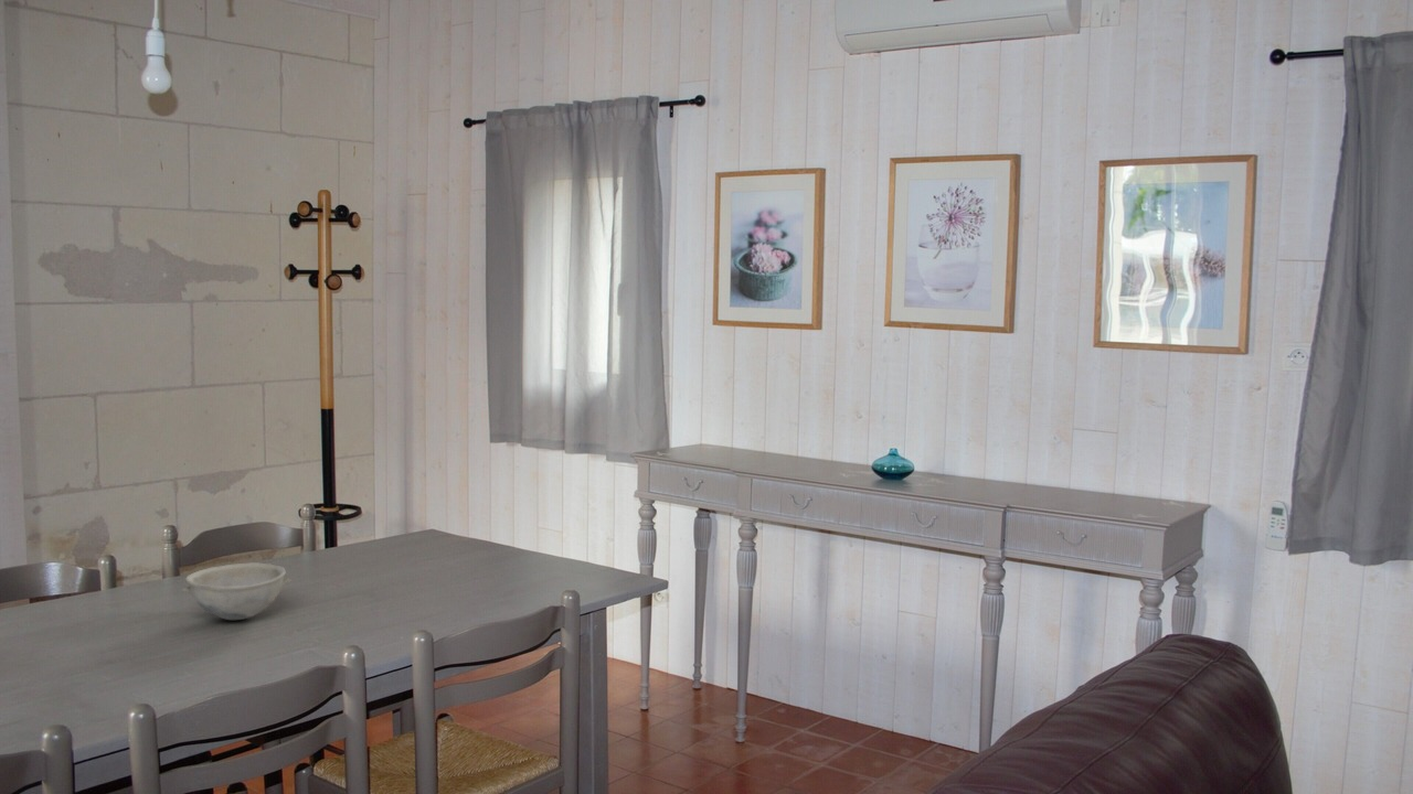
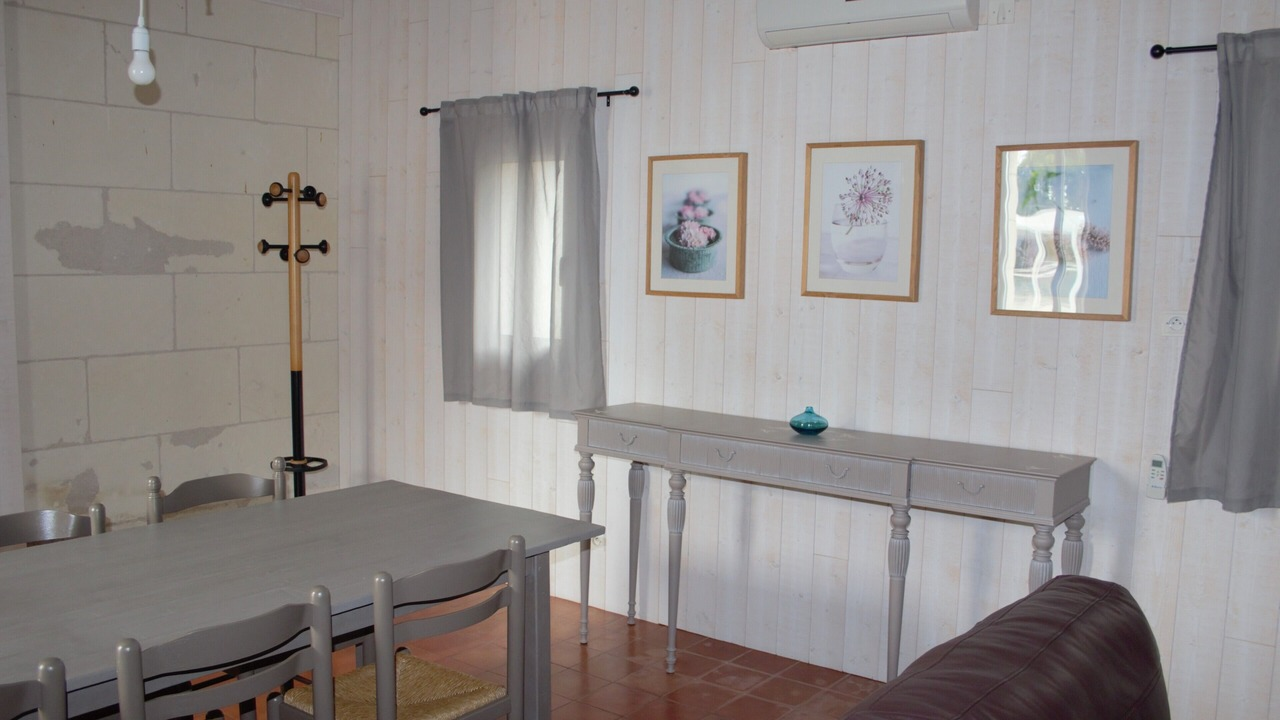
- bowl [181,561,291,621]
